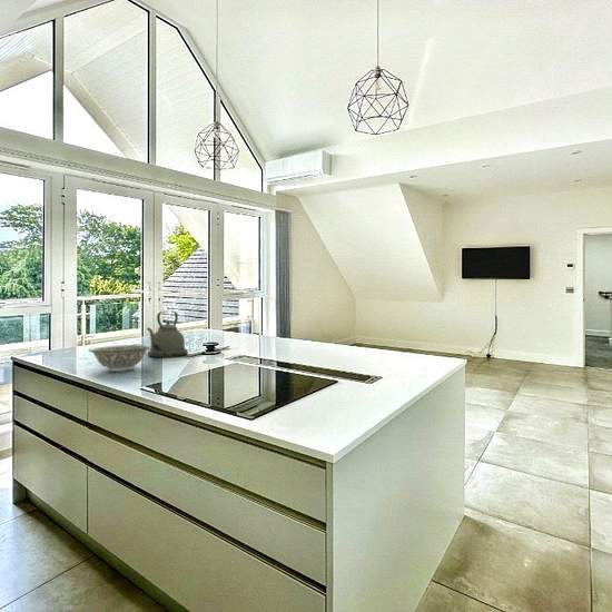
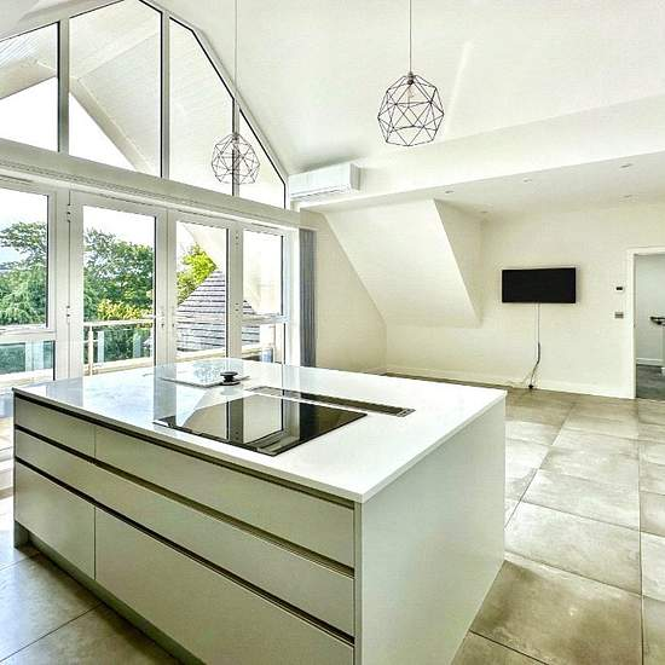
- kettle [146,310,189,358]
- decorative bowl [87,344,151,373]
